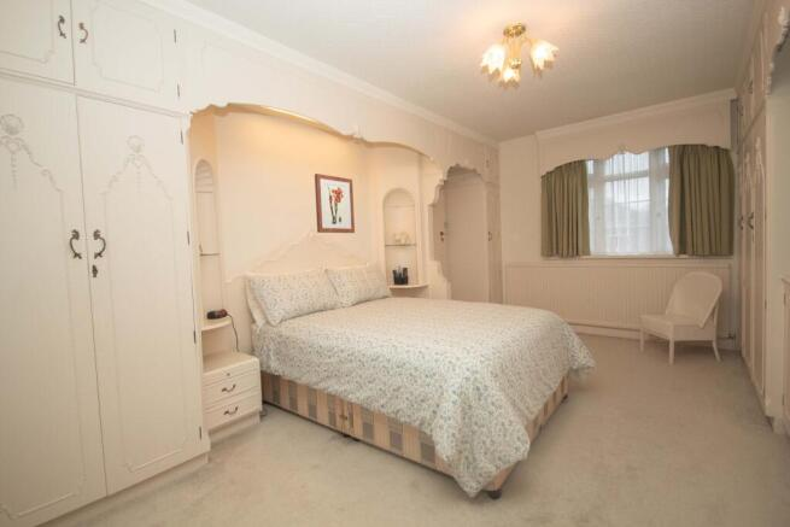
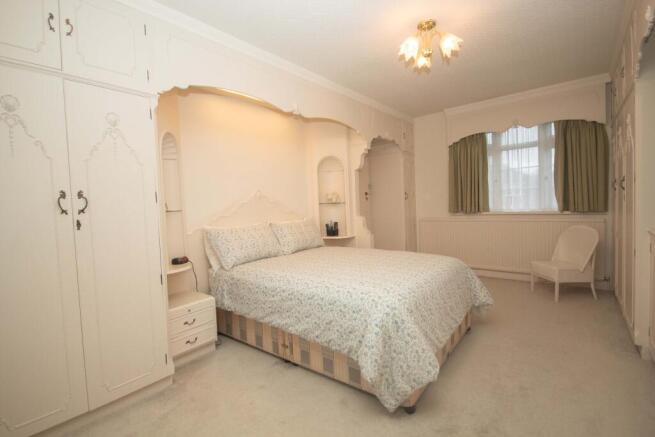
- wall art [314,172,356,234]
